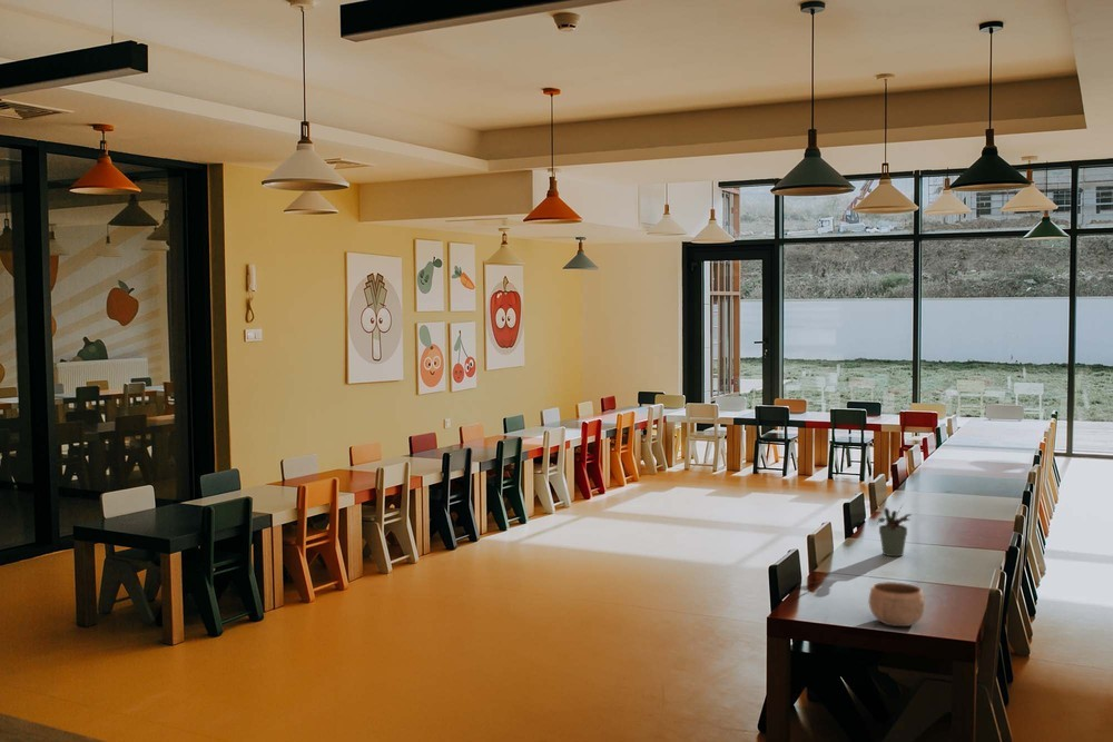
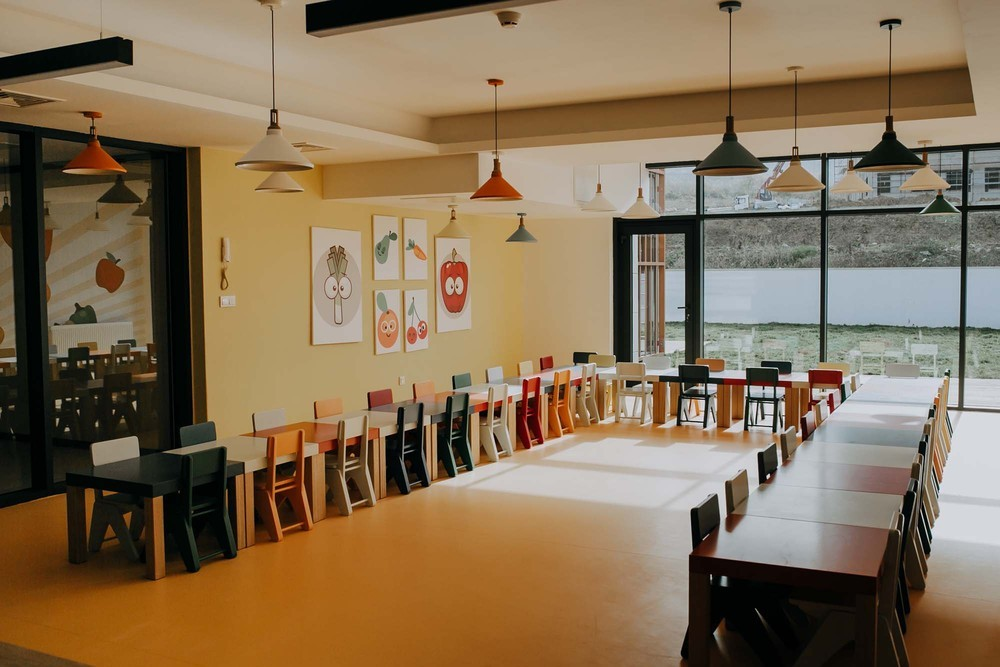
- potted plant [875,503,913,557]
- bowl [868,581,926,627]
